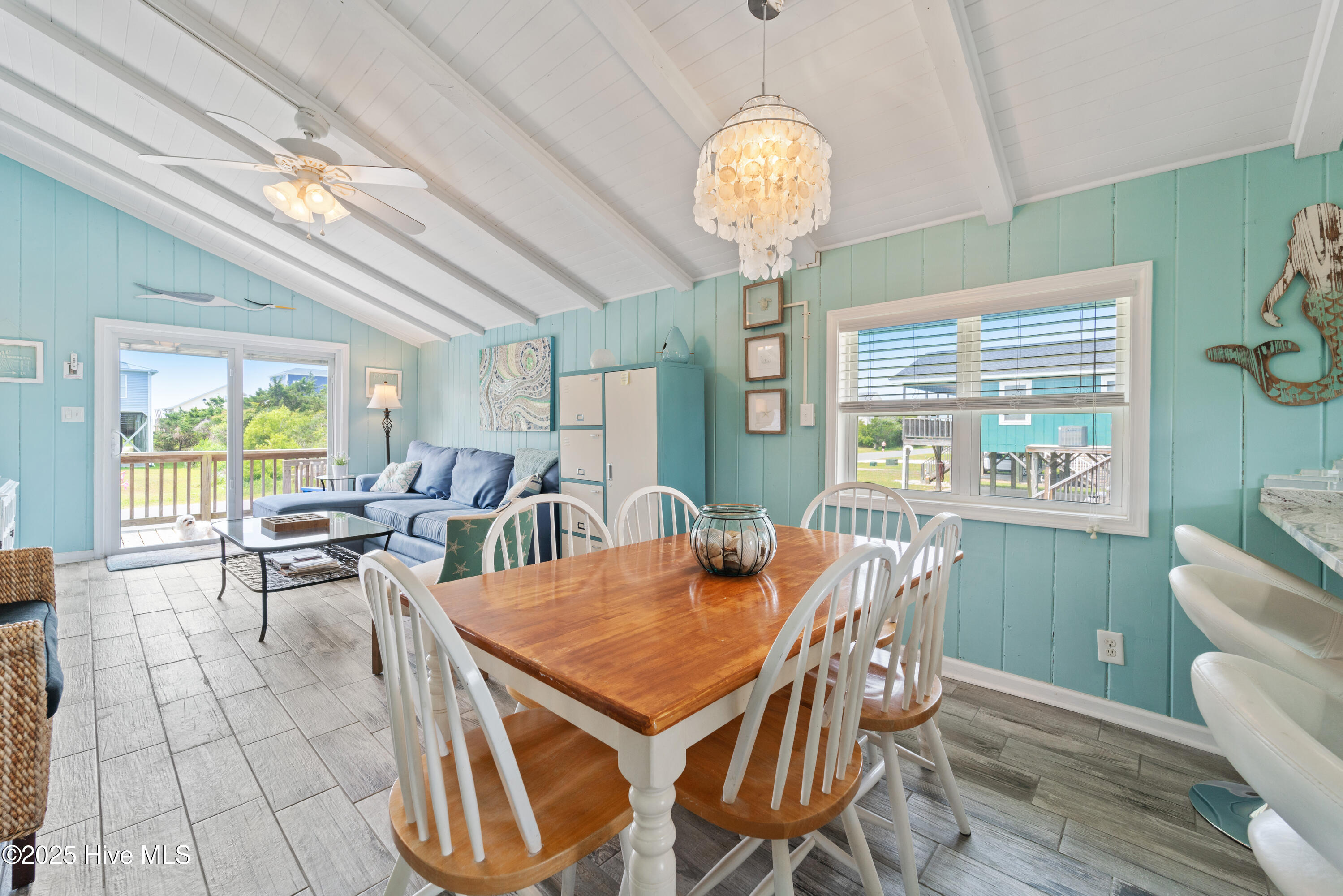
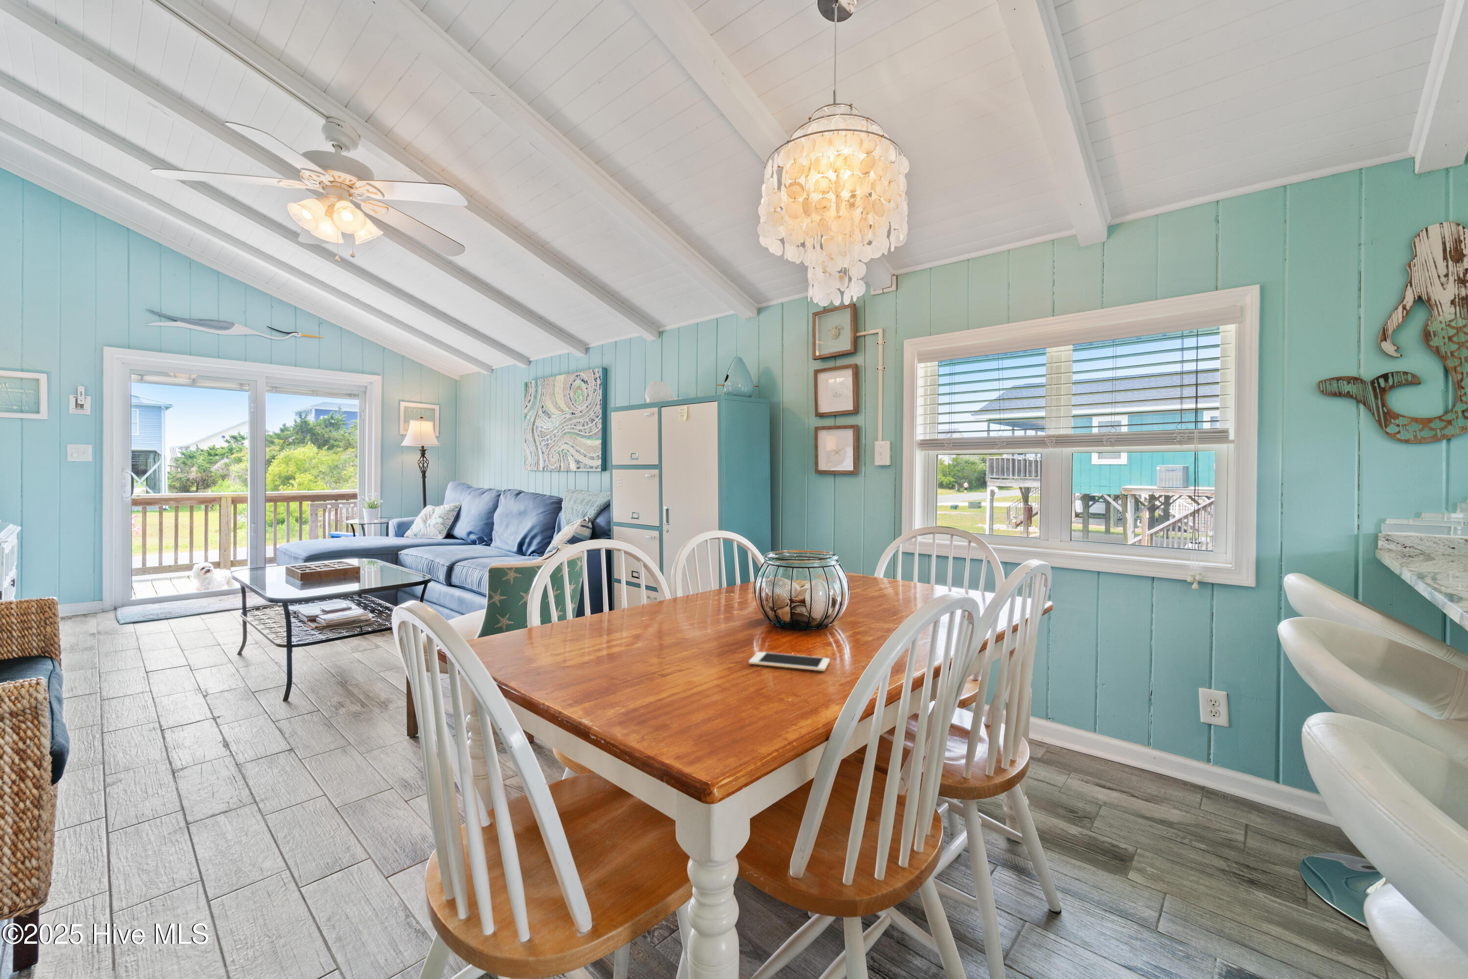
+ cell phone [748,651,831,672]
